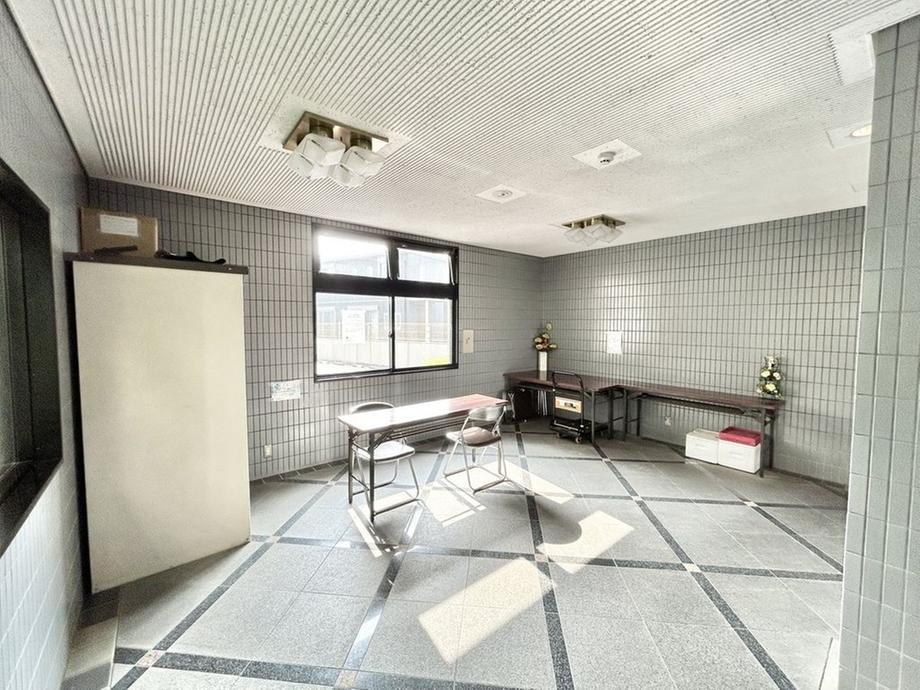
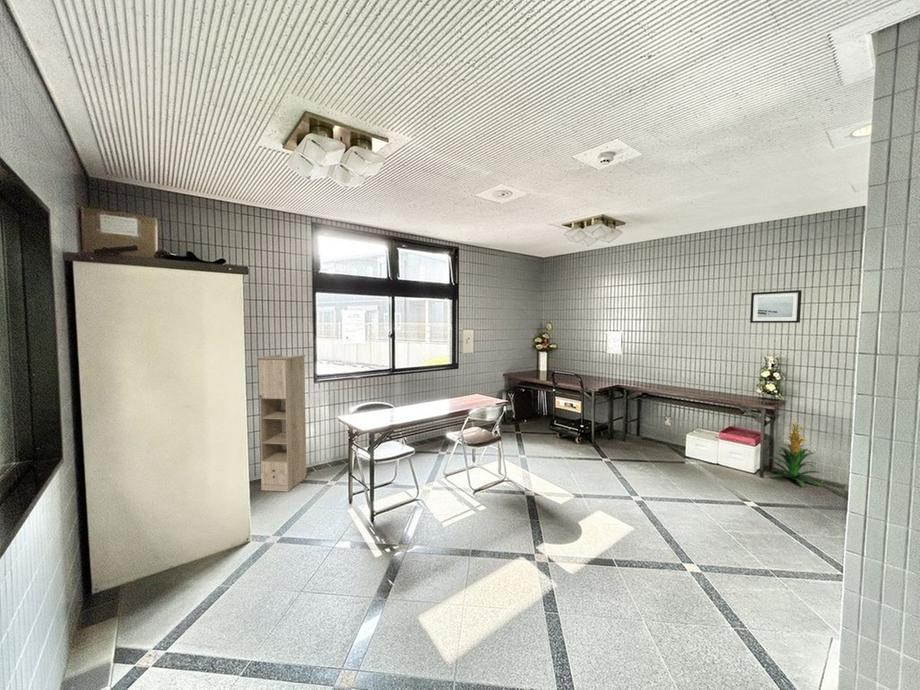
+ indoor plant [766,419,823,487]
+ wall art [749,289,803,324]
+ storage cabinet [255,354,307,493]
